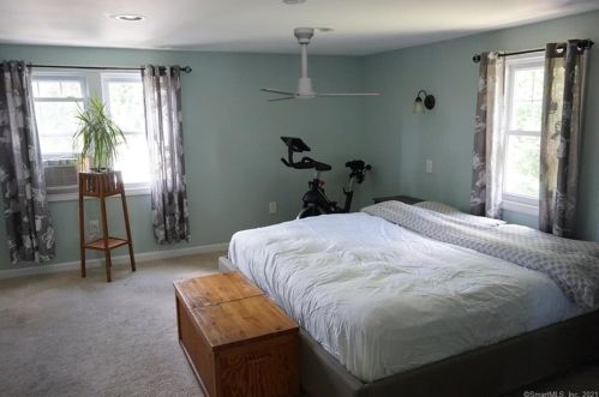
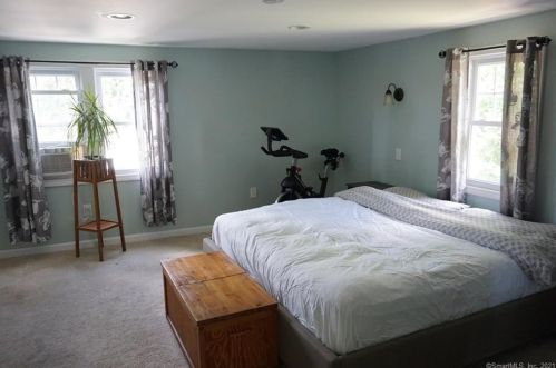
- ceiling fan [259,26,381,103]
